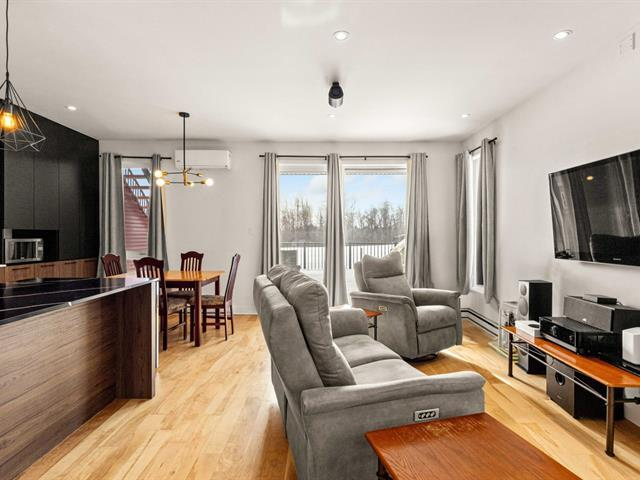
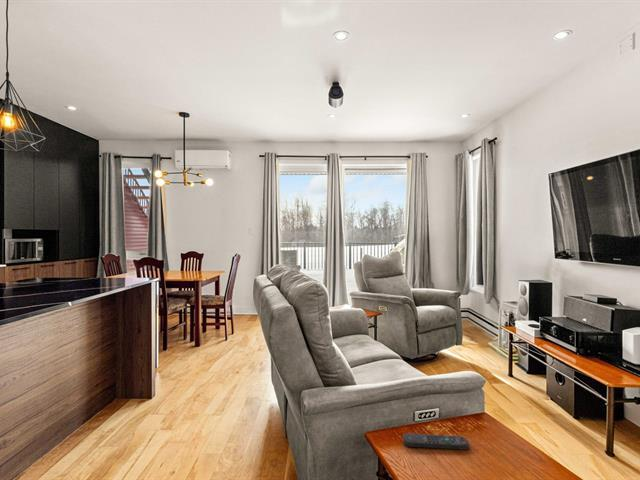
+ remote control [402,432,470,451]
